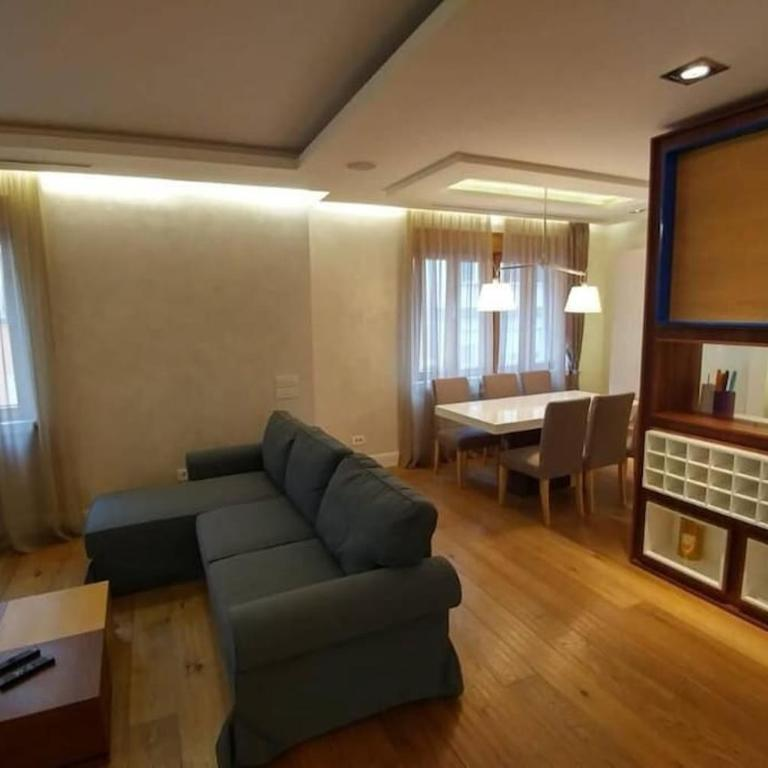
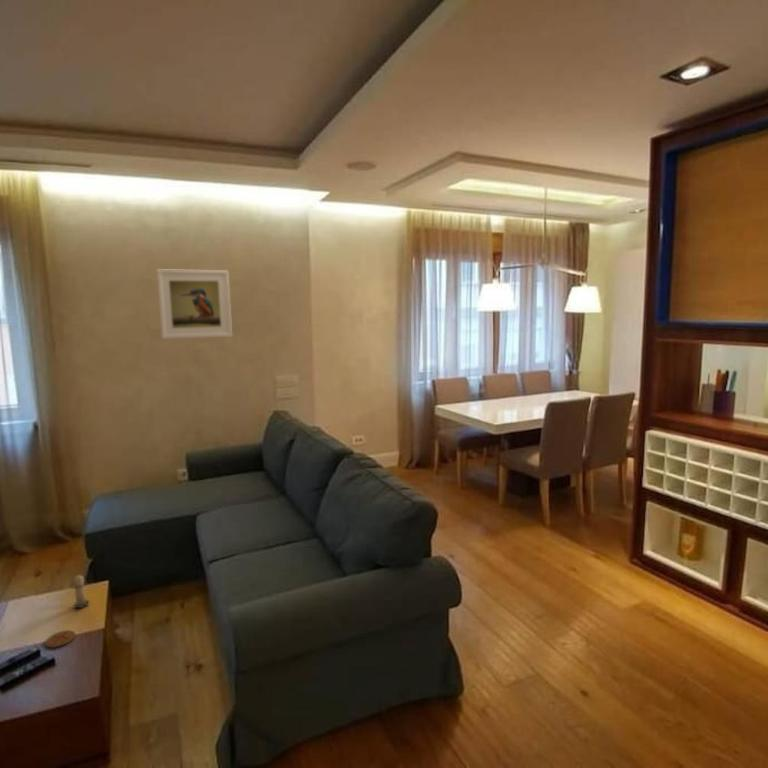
+ candle [70,573,89,609]
+ coaster [44,629,76,649]
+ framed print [156,268,233,340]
